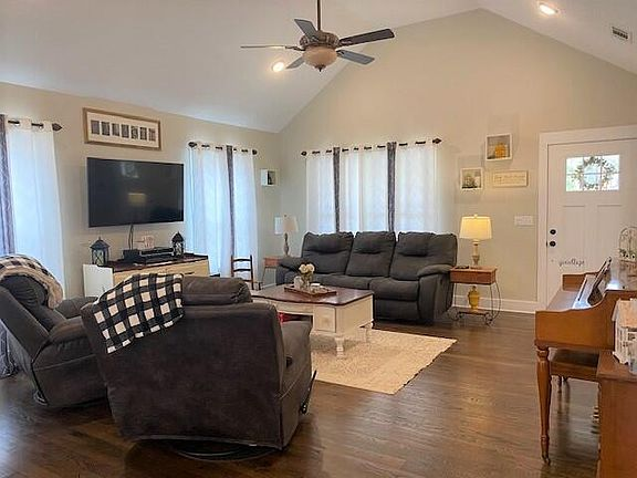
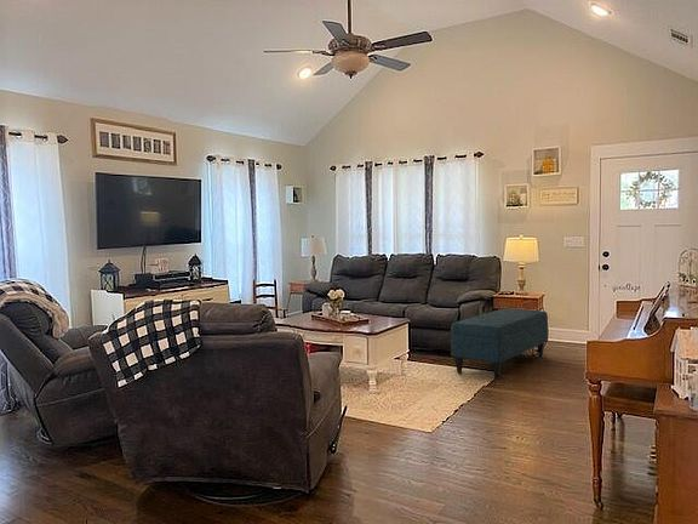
+ ottoman [450,307,549,381]
